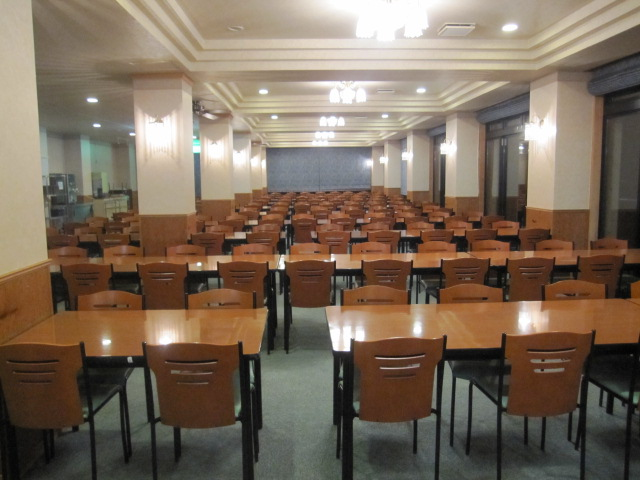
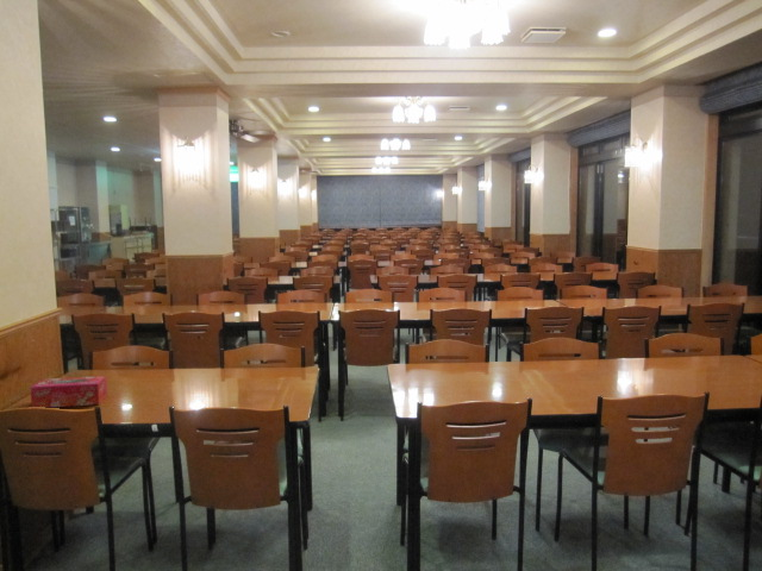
+ tissue box [30,375,108,409]
